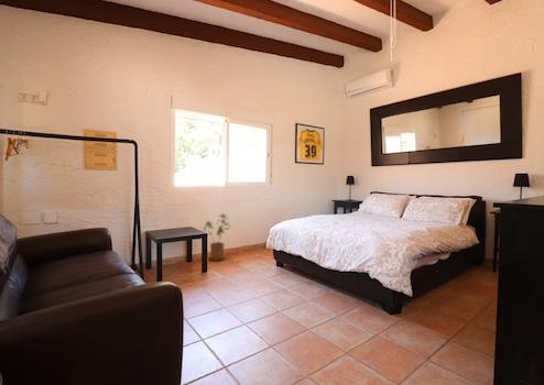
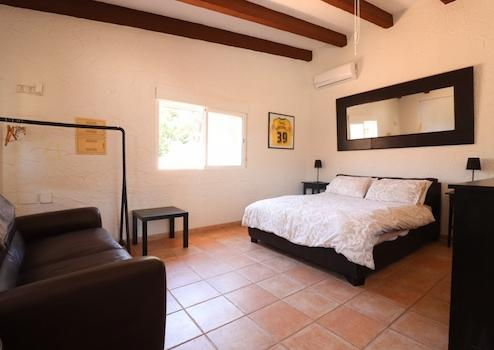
- house plant [203,212,232,262]
